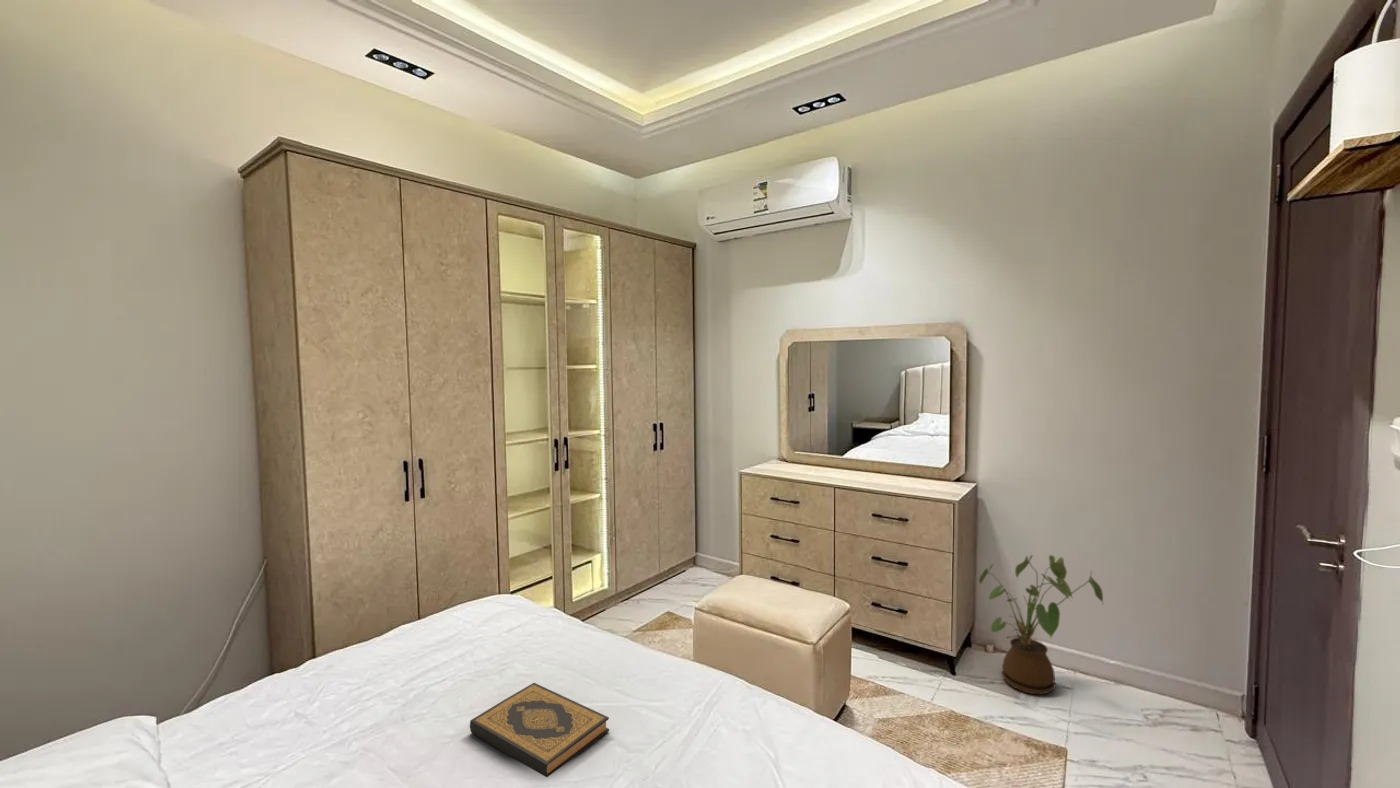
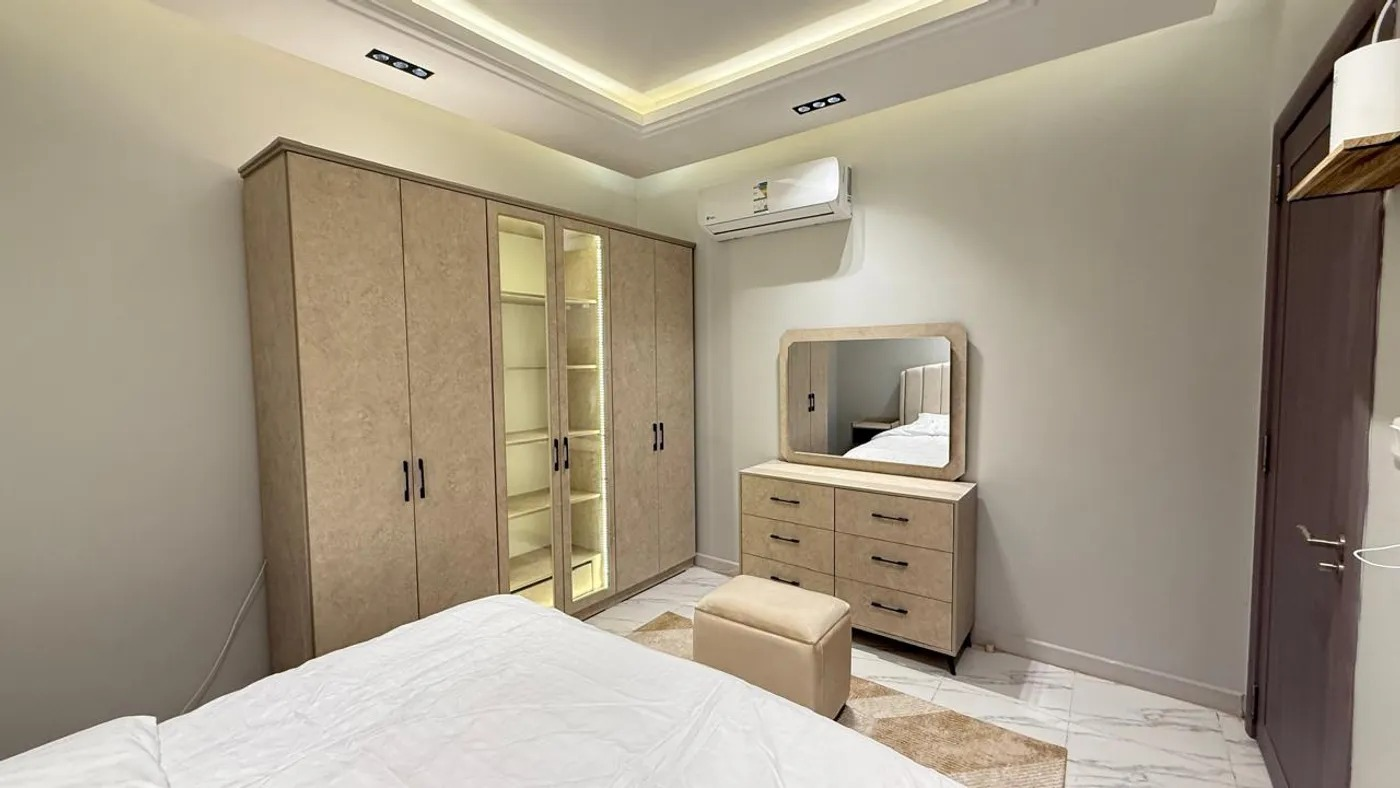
- hardback book [469,682,610,778]
- house plant [978,554,1104,695]
